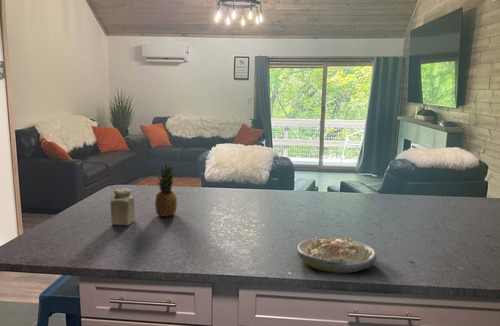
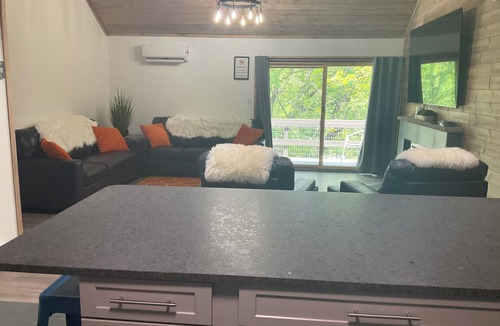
- soup [296,236,378,274]
- salt shaker [110,187,136,226]
- fruit [154,163,178,218]
